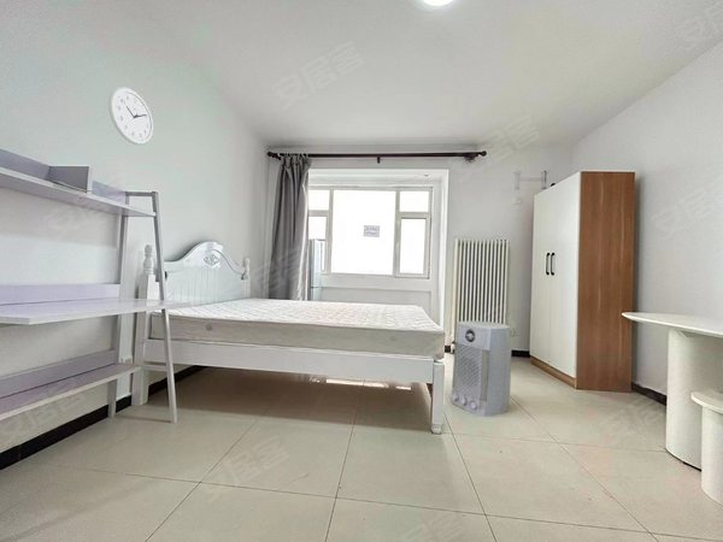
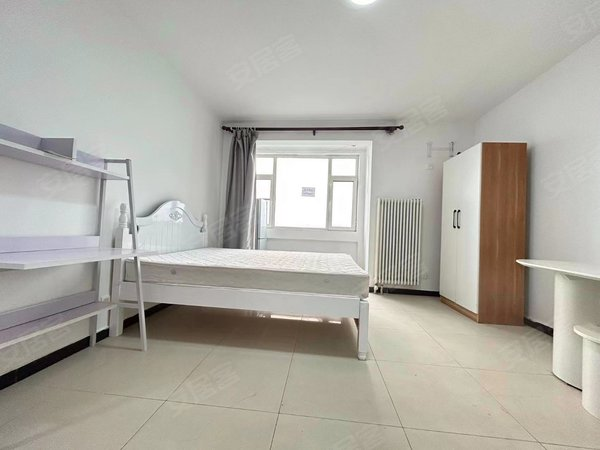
- wall clock [107,86,154,146]
- air purifier [449,319,512,418]
